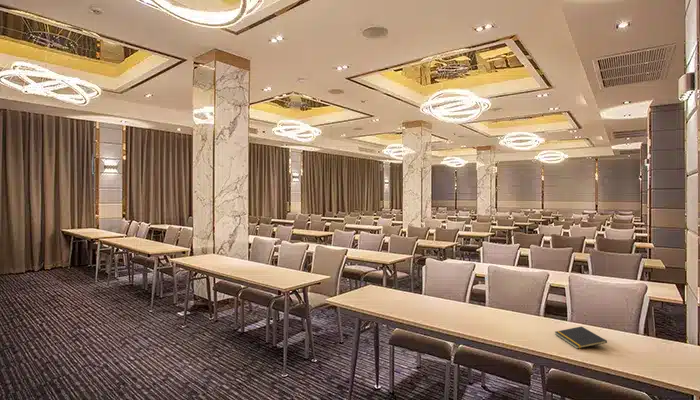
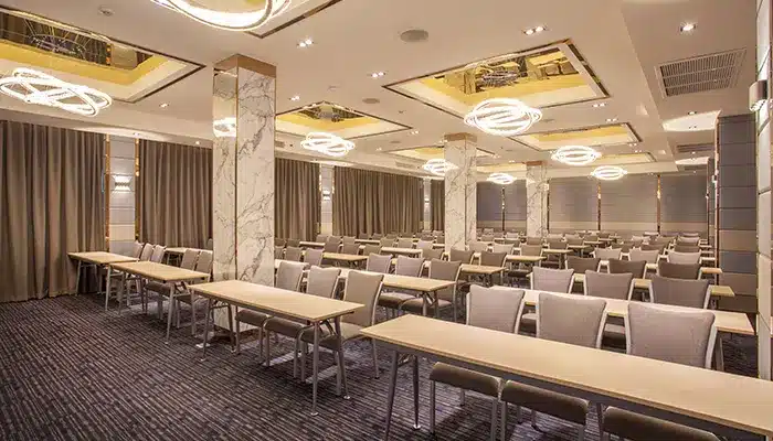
- notepad [554,325,608,350]
